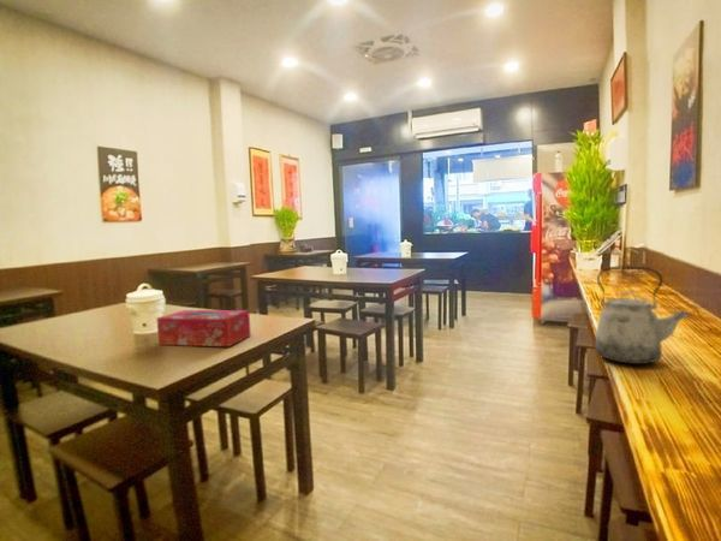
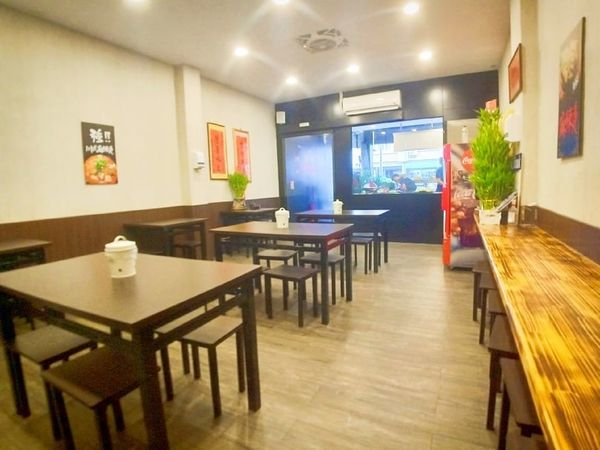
- kettle [594,266,692,365]
- tissue box [155,309,252,347]
